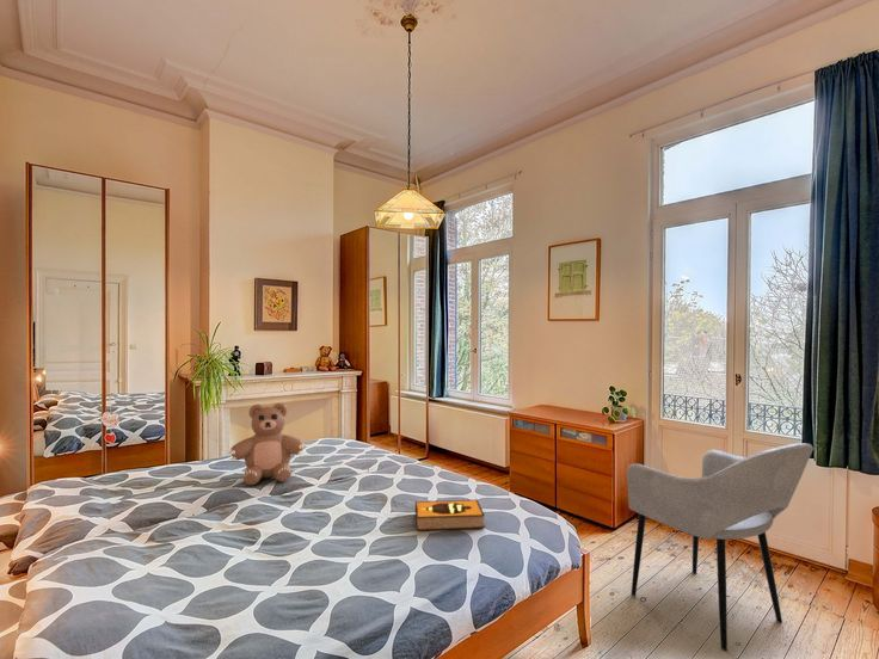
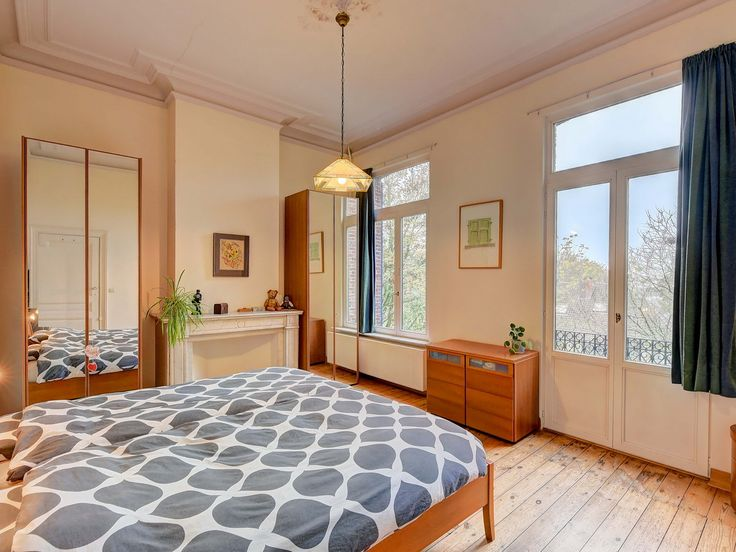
- teddy bear [226,402,308,486]
- armchair [626,442,815,652]
- hardback book [414,498,486,531]
